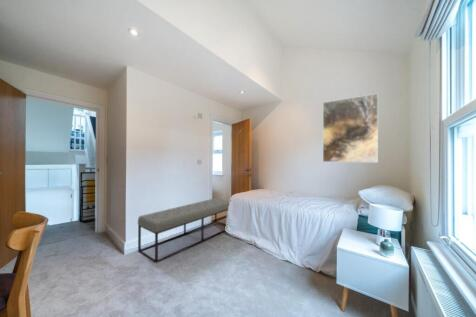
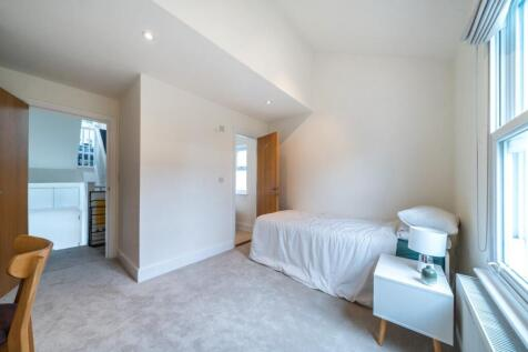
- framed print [322,93,379,163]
- bench [137,197,231,264]
